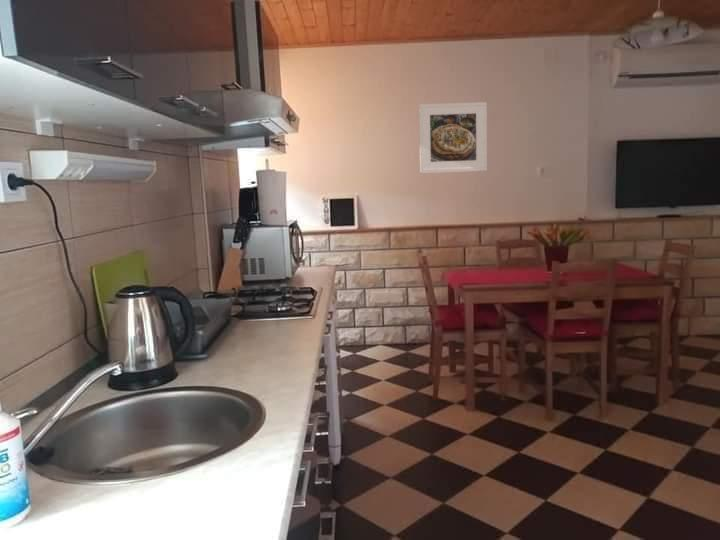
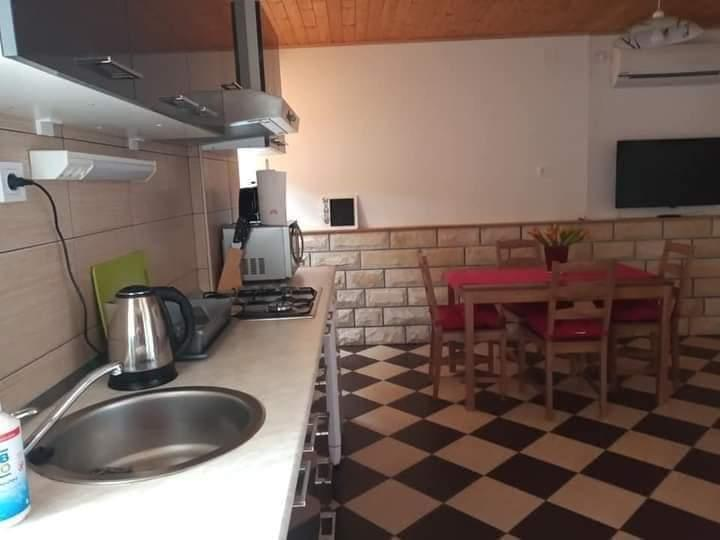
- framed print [418,101,488,174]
